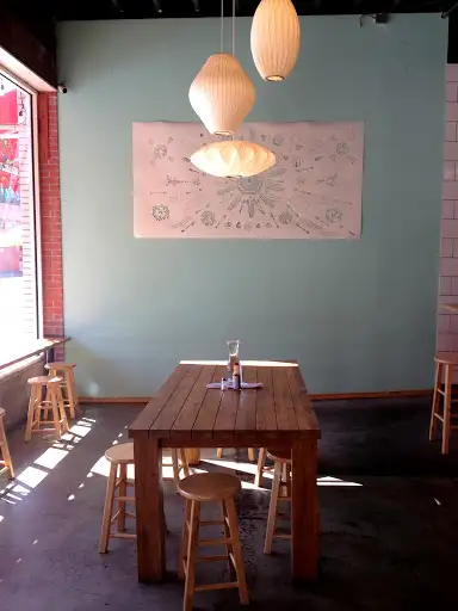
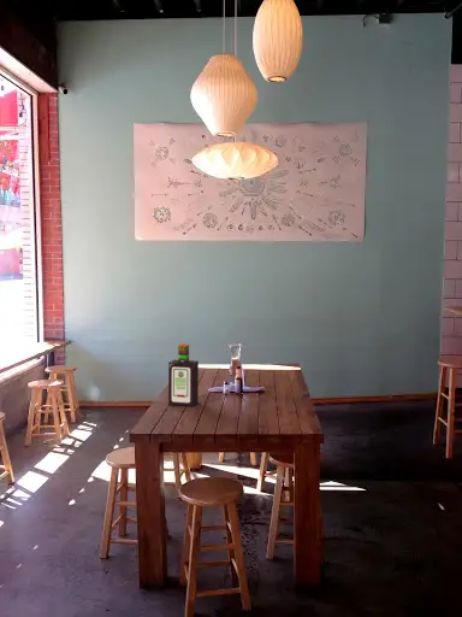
+ bottle [167,343,200,407]
